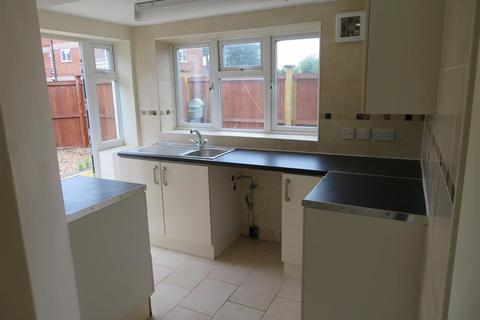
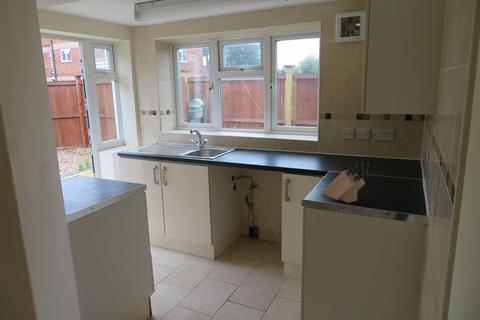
+ knife block [320,161,370,204]
